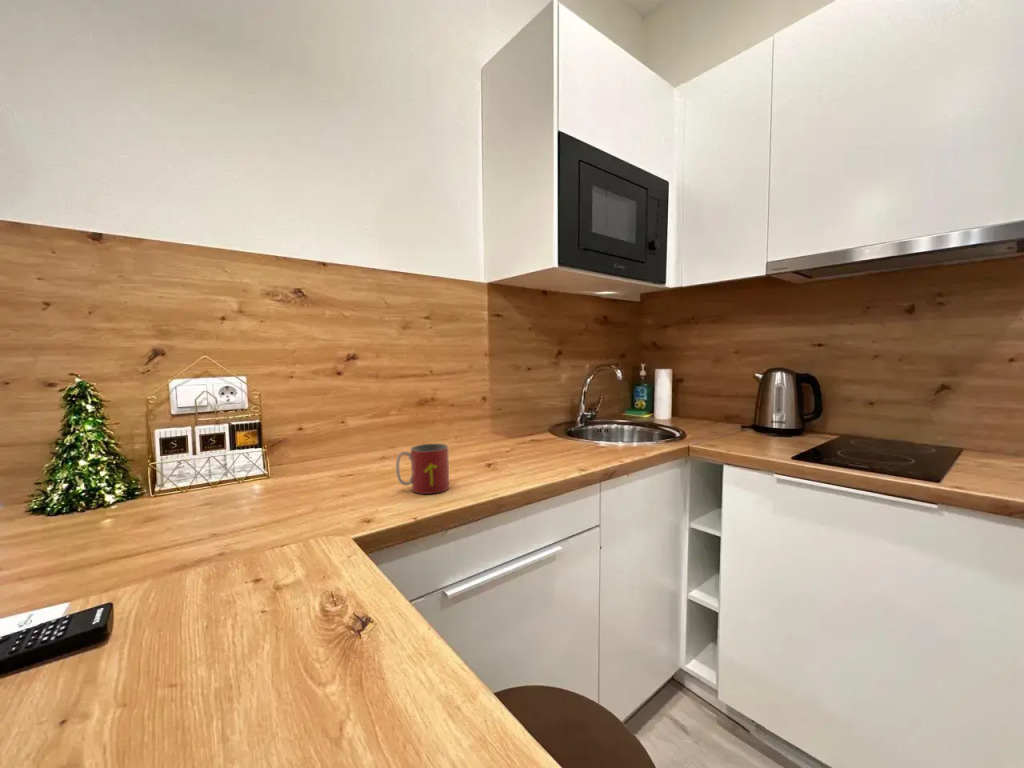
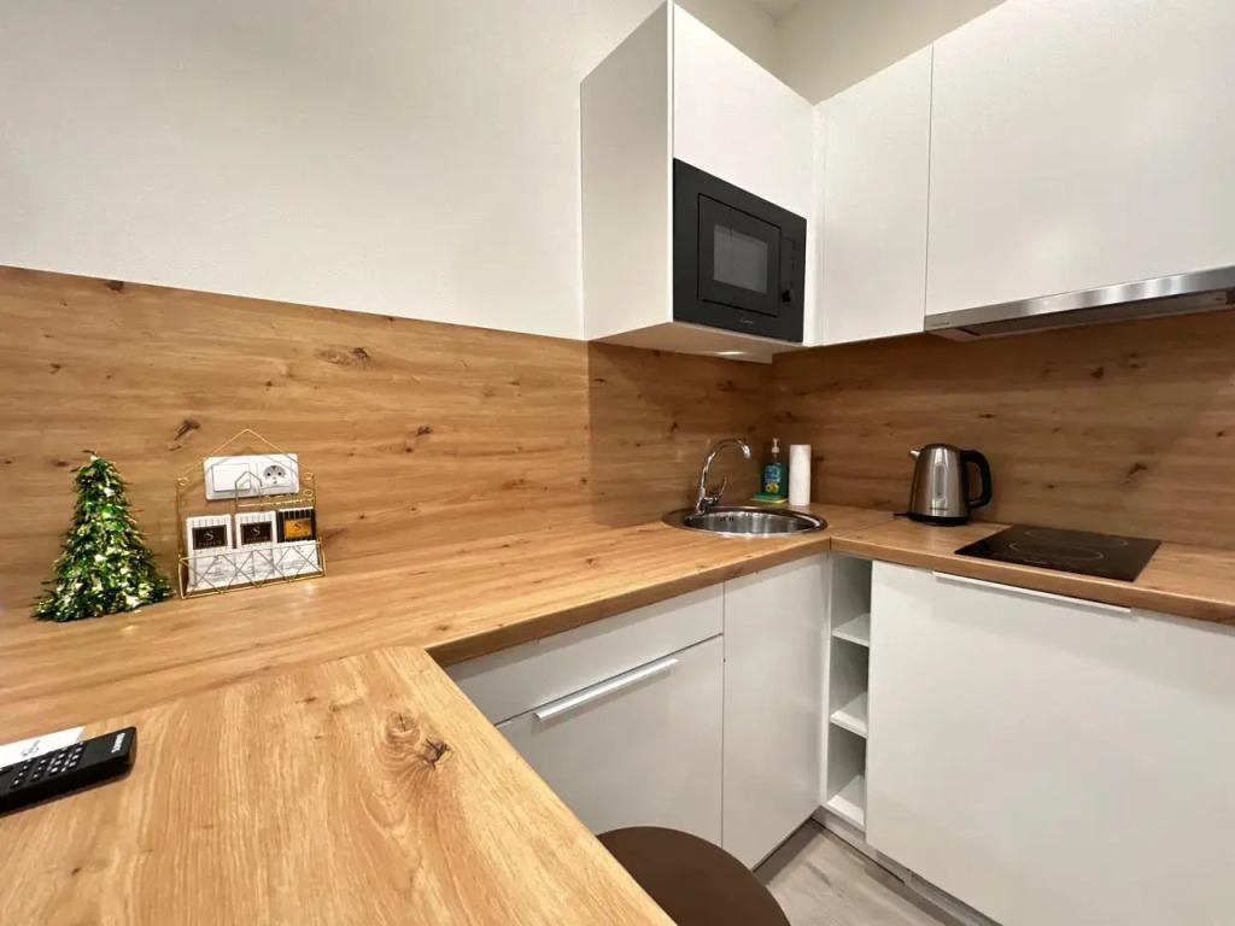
- mug [395,443,450,495]
